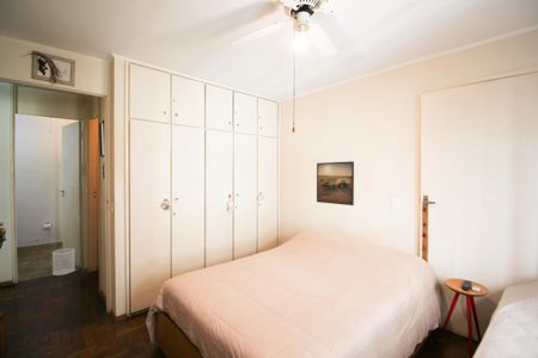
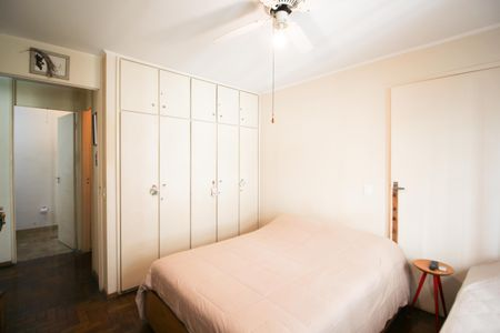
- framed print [316,160,355,206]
- wastebasket [51,247,77,277]
